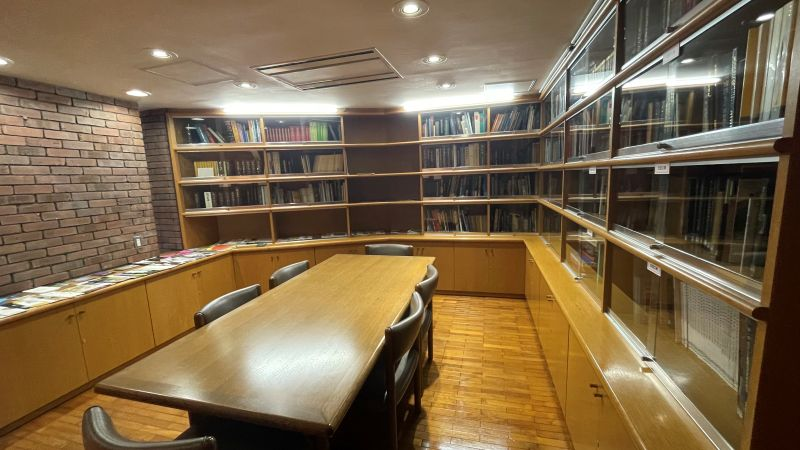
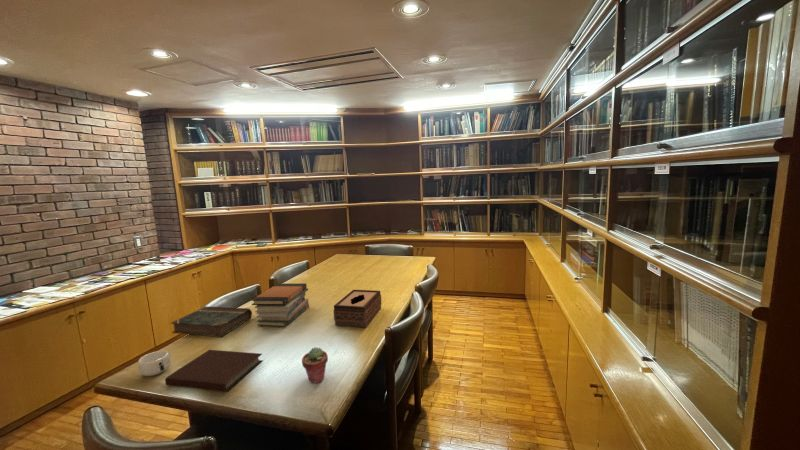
+ potted succulent [301,346,329,384]
+ tissue box [332,289,382,328]
+ book [170,305,253,338]
+ mug [137,350,172,377]
+ notebook [164,349,264,392]
+ book stack [250,282,310,328]
